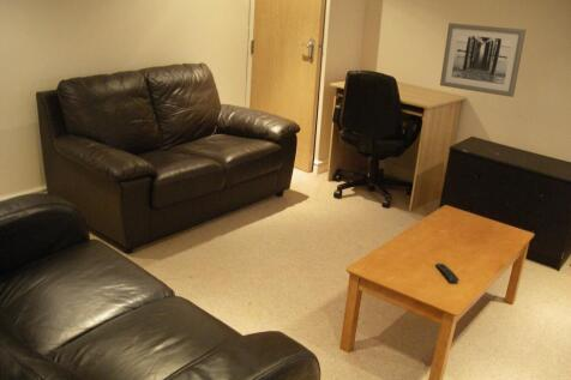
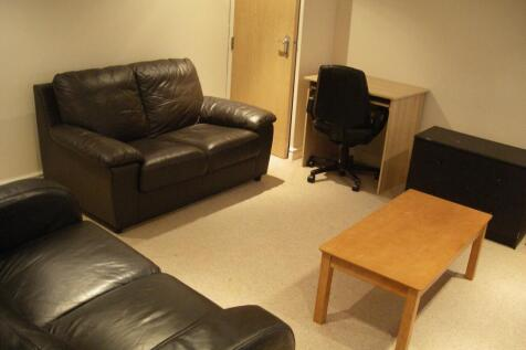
- wall art [439,22,527,98]
- remote control [434,261,461,283]
